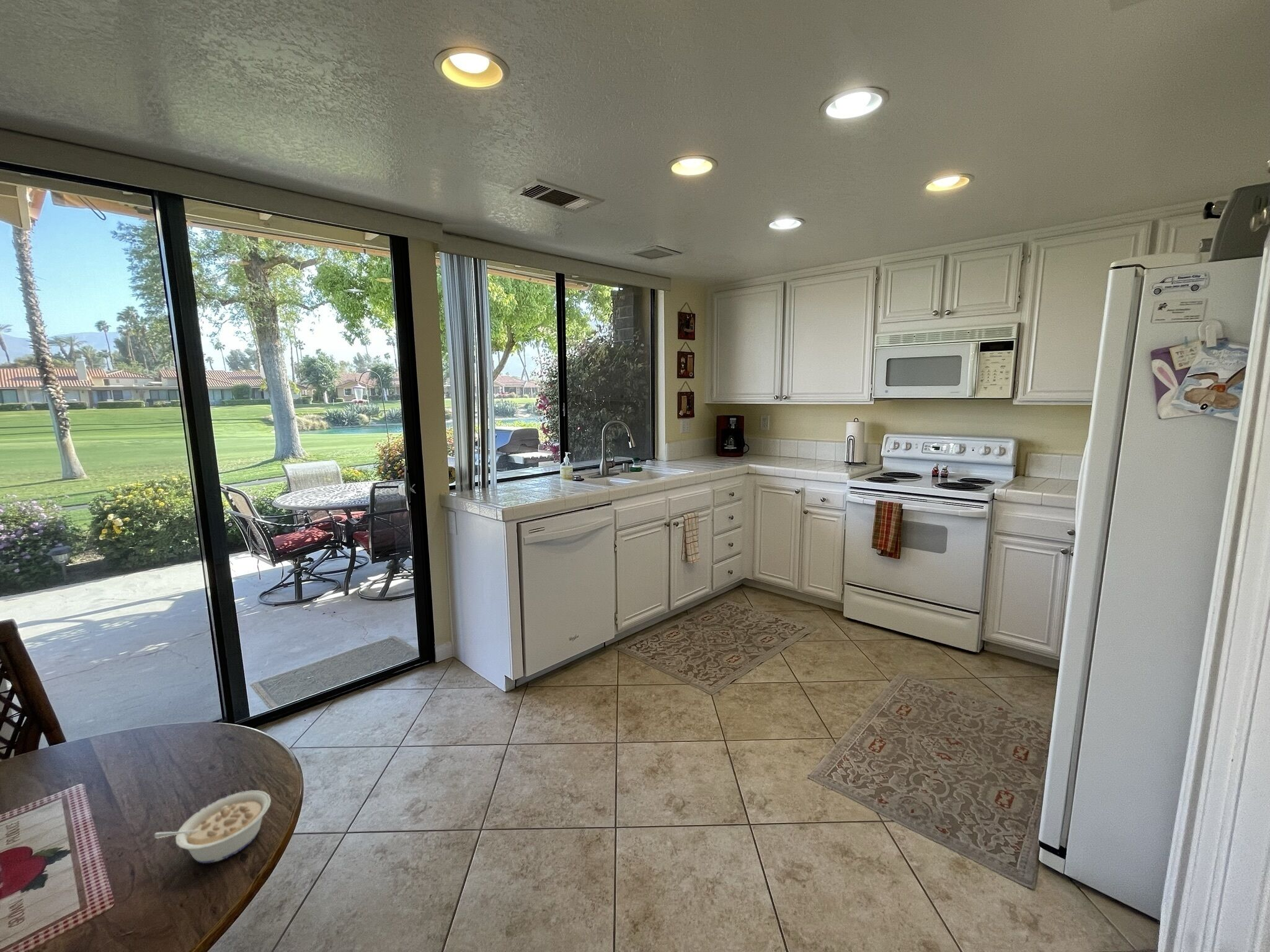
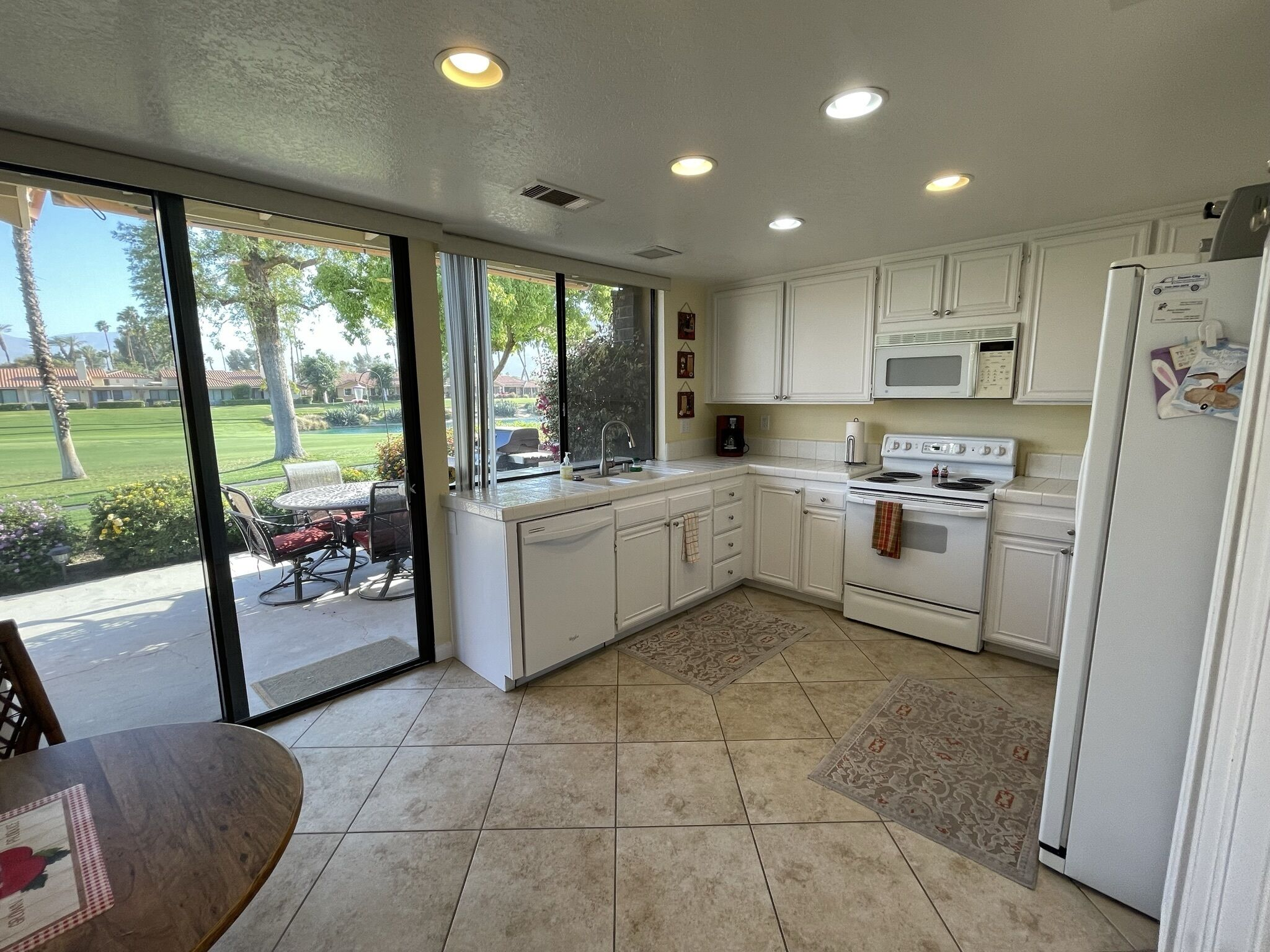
- legume [153,790,272,864]
